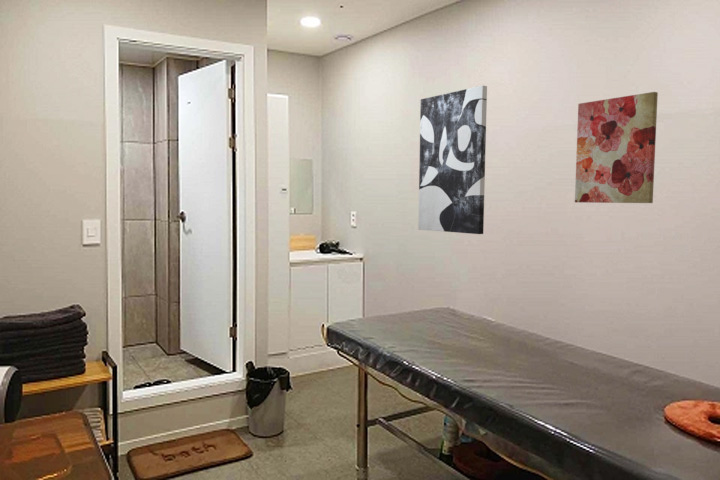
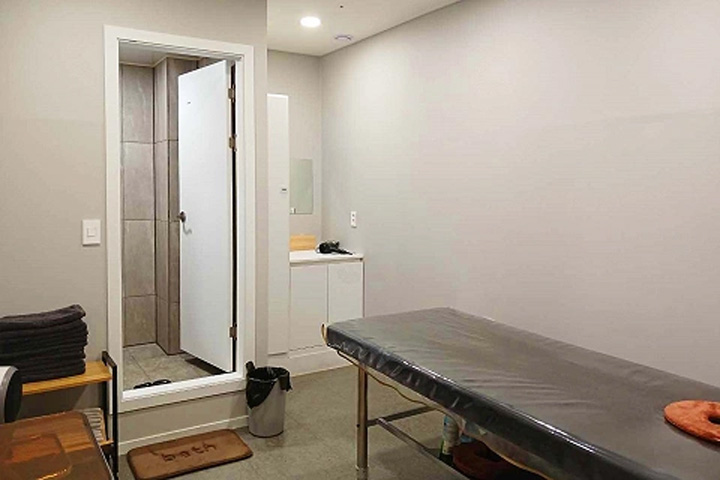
- wall art [574,91,659,204]
- wall art [417,85,488,235]
